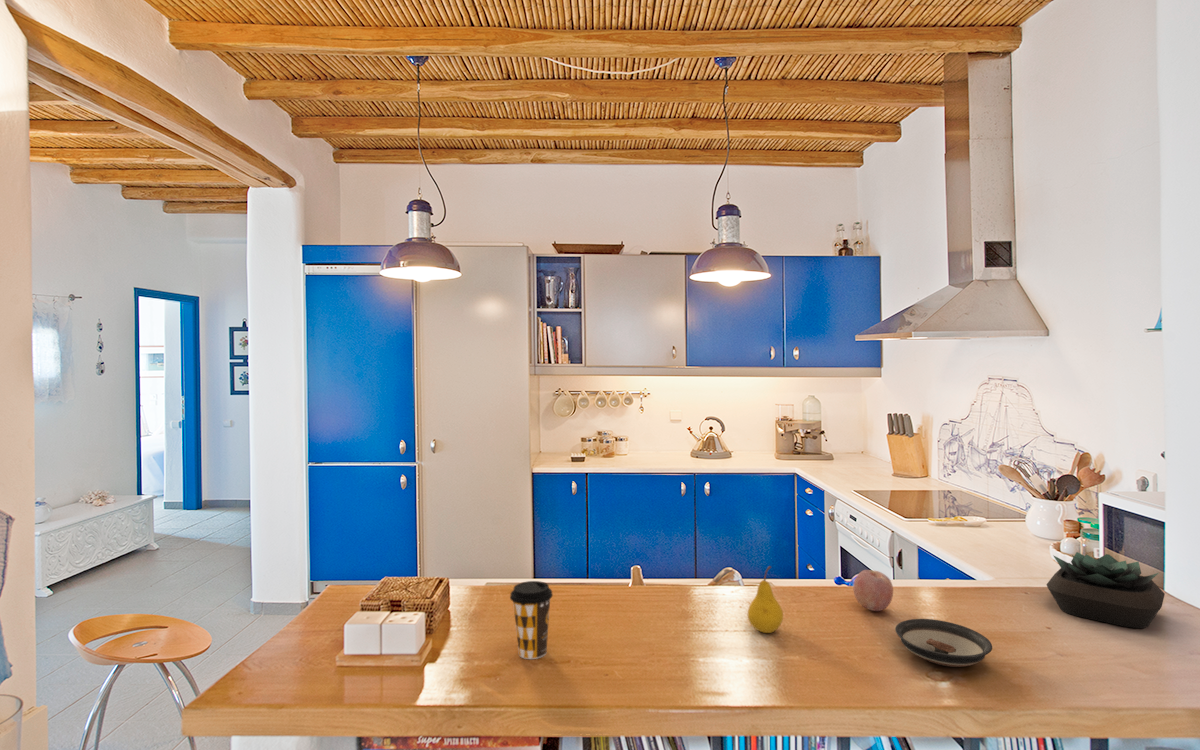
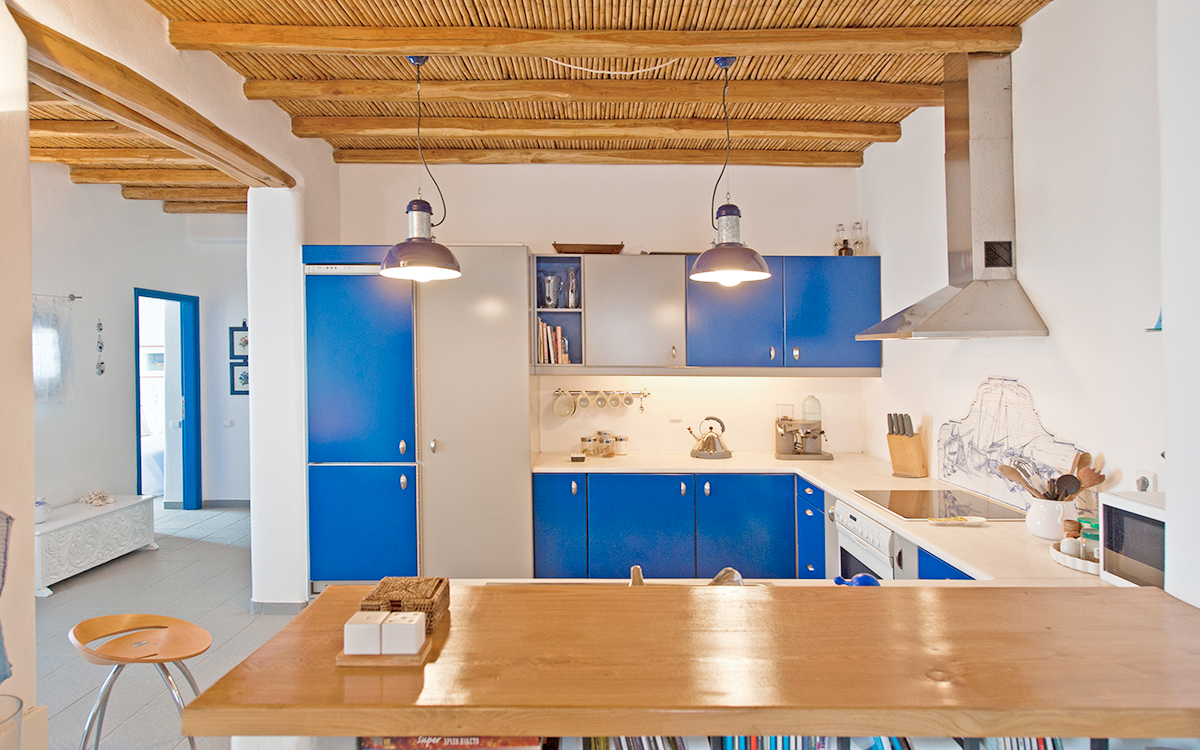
- fruit [852,569,894,612]
- coffee cup [509,580,554,660]
- fruit [747,565,784,634]
- succulent plant [1046,551,1166,629]
- saucer [894,618,993,668]
